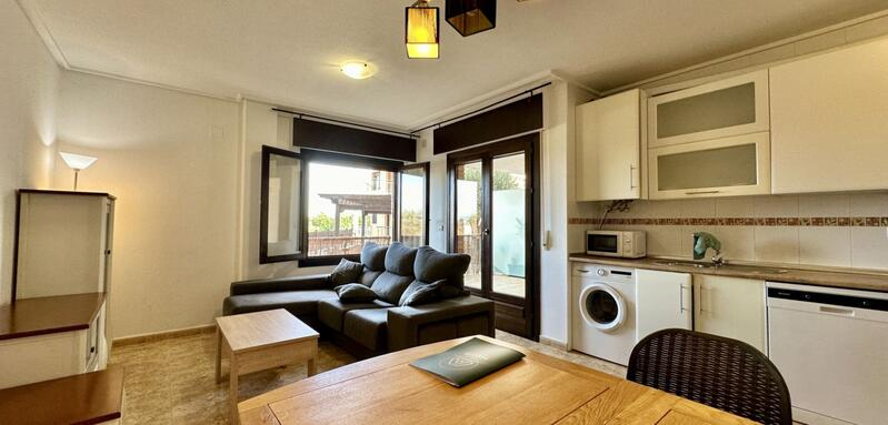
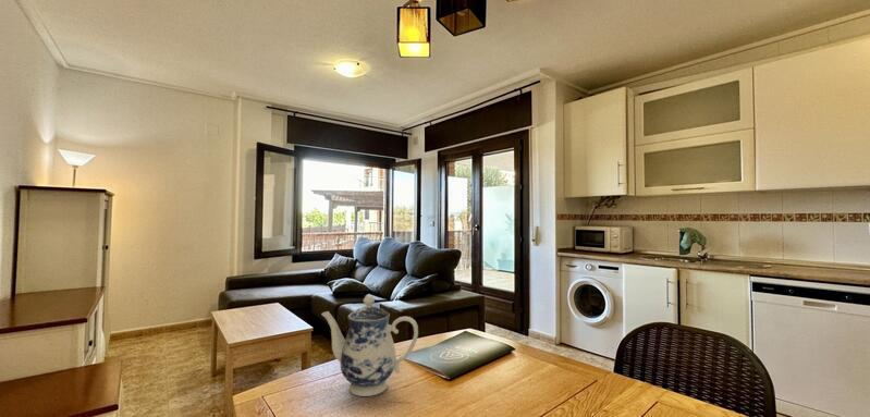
+ teapot [320,294,419,397]
